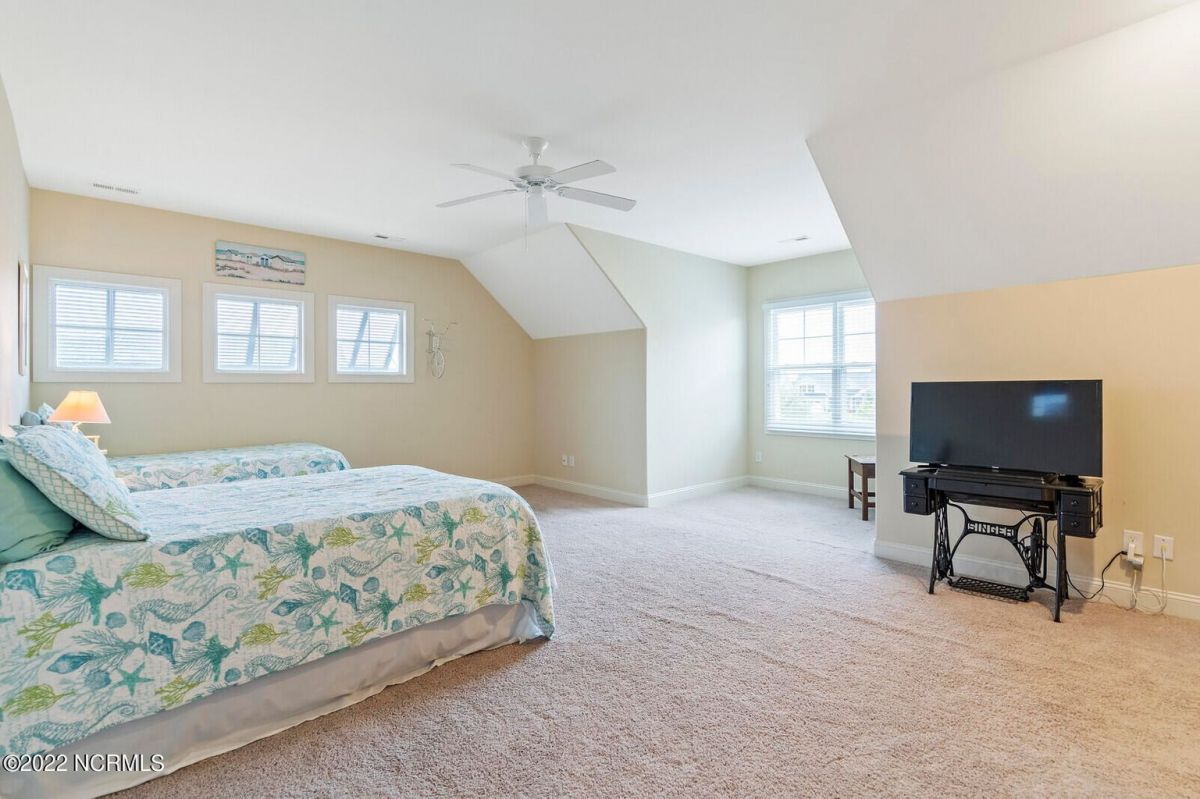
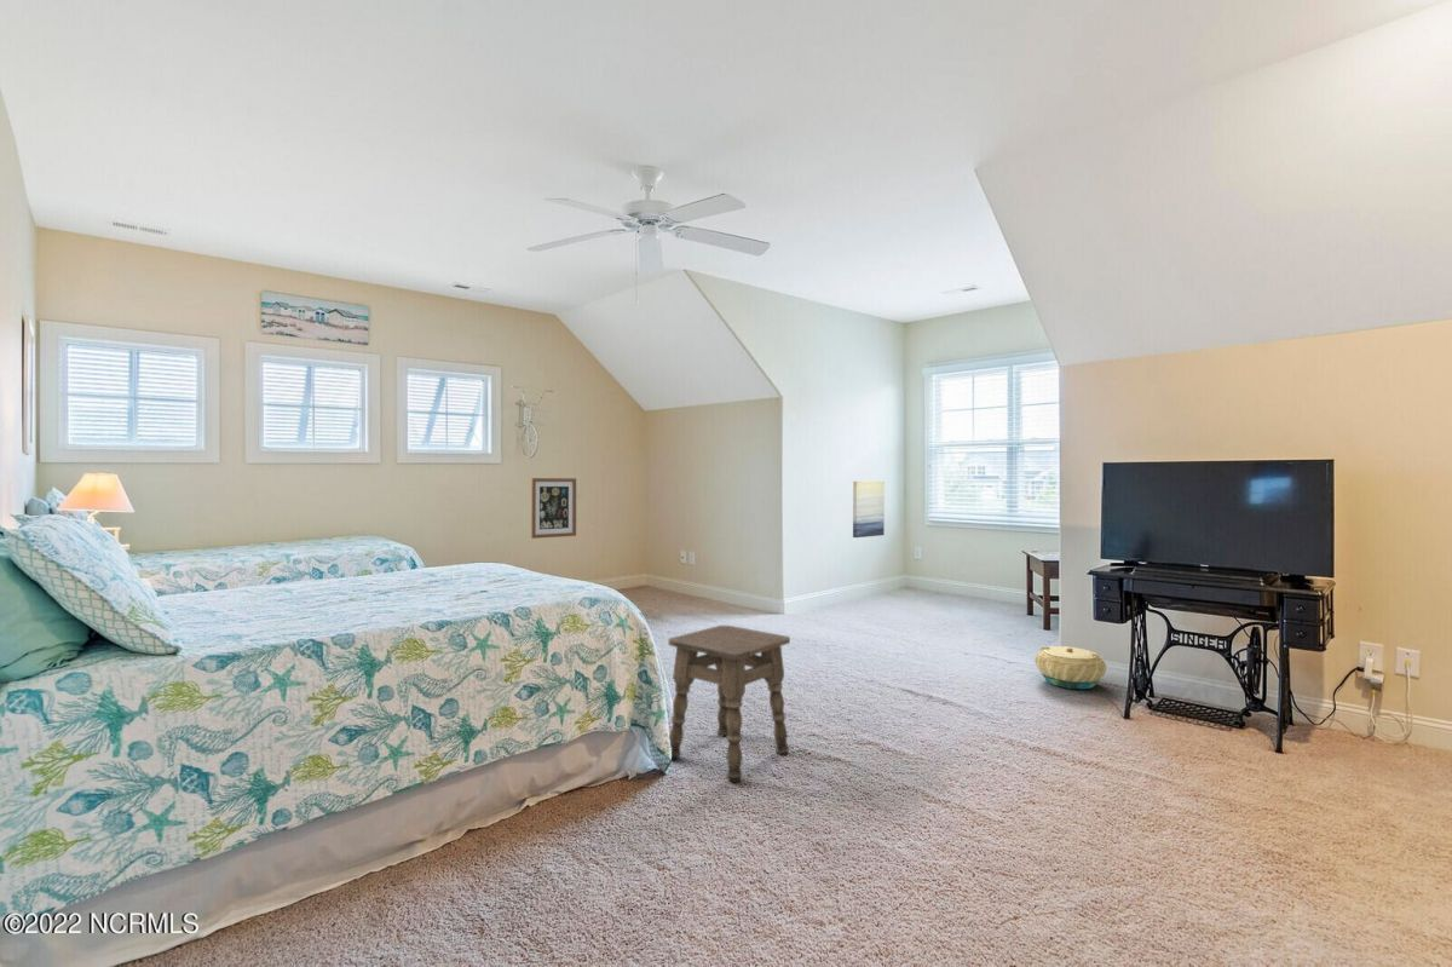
+ wall art [852,480,886,539]
+ basket [1035,645,1107,690]
+ wall art [530,477,577,540]
+ side table [667,624,791,783]
